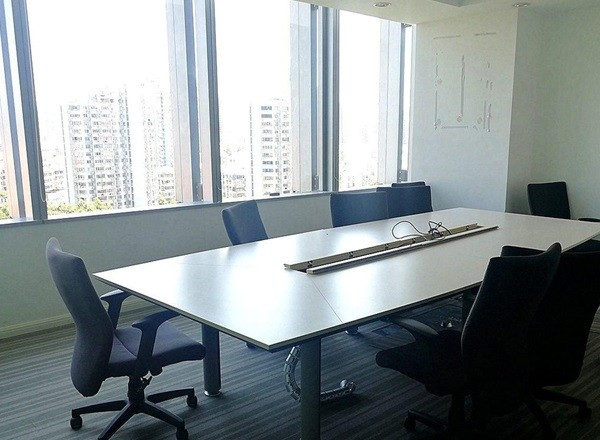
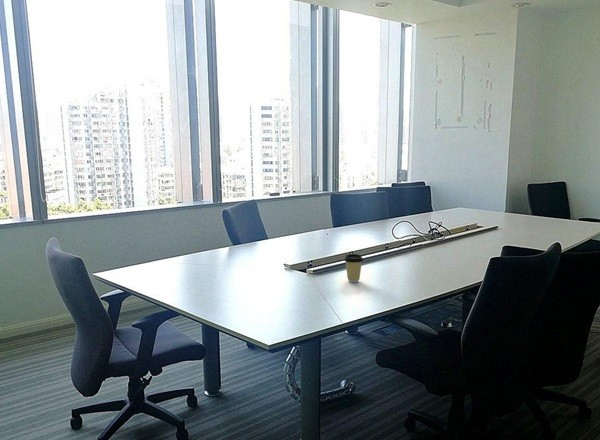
+ coffee cup [343,253,364,283]
